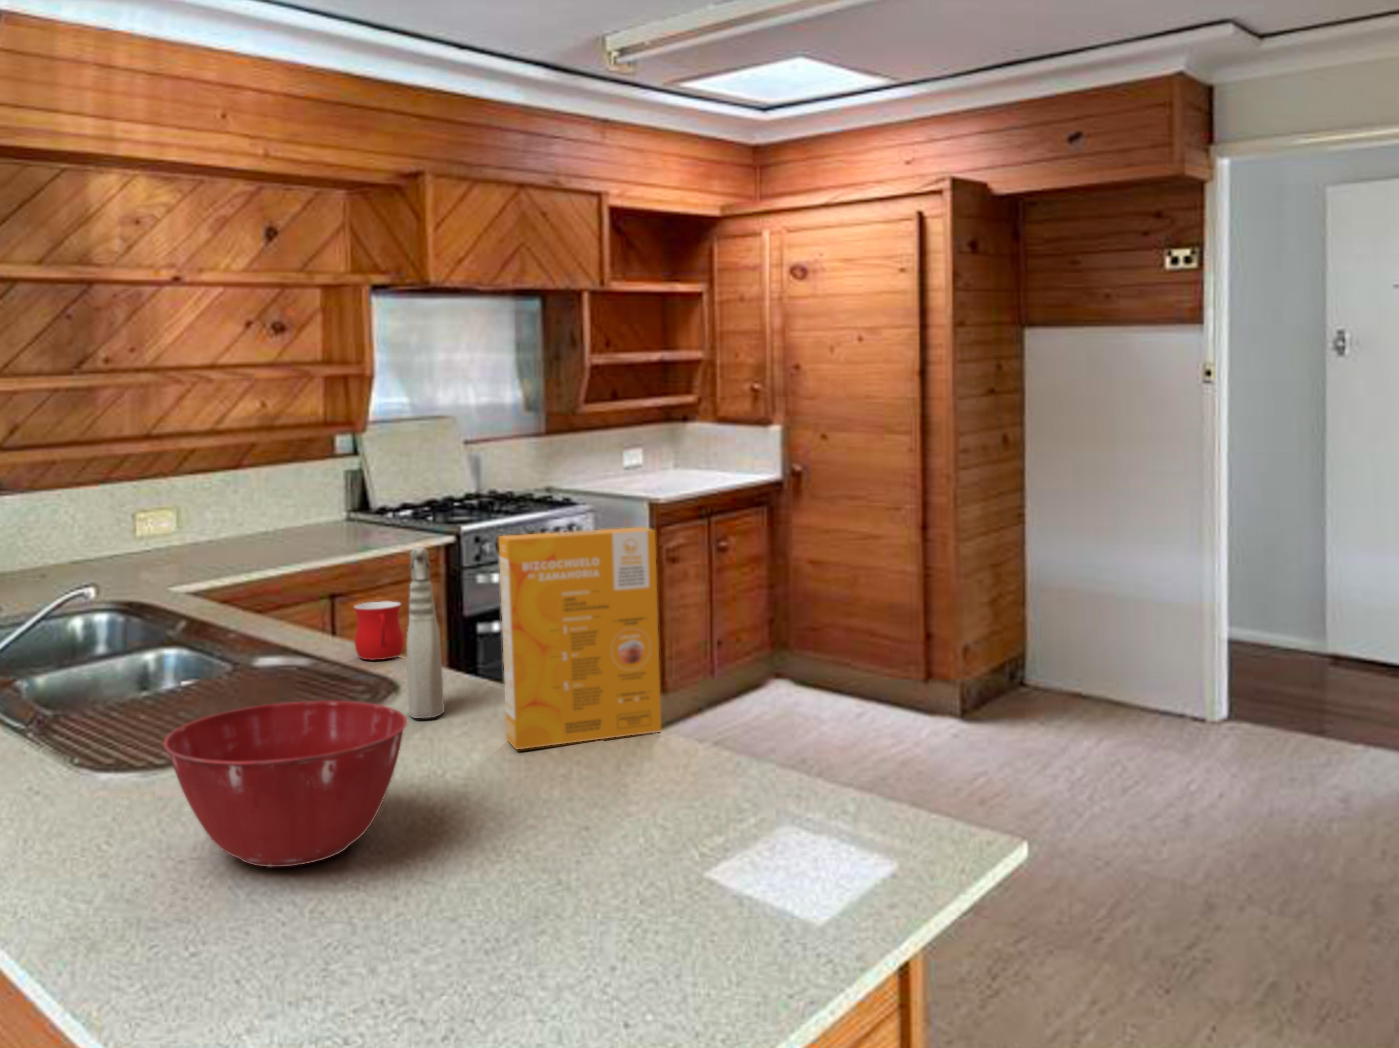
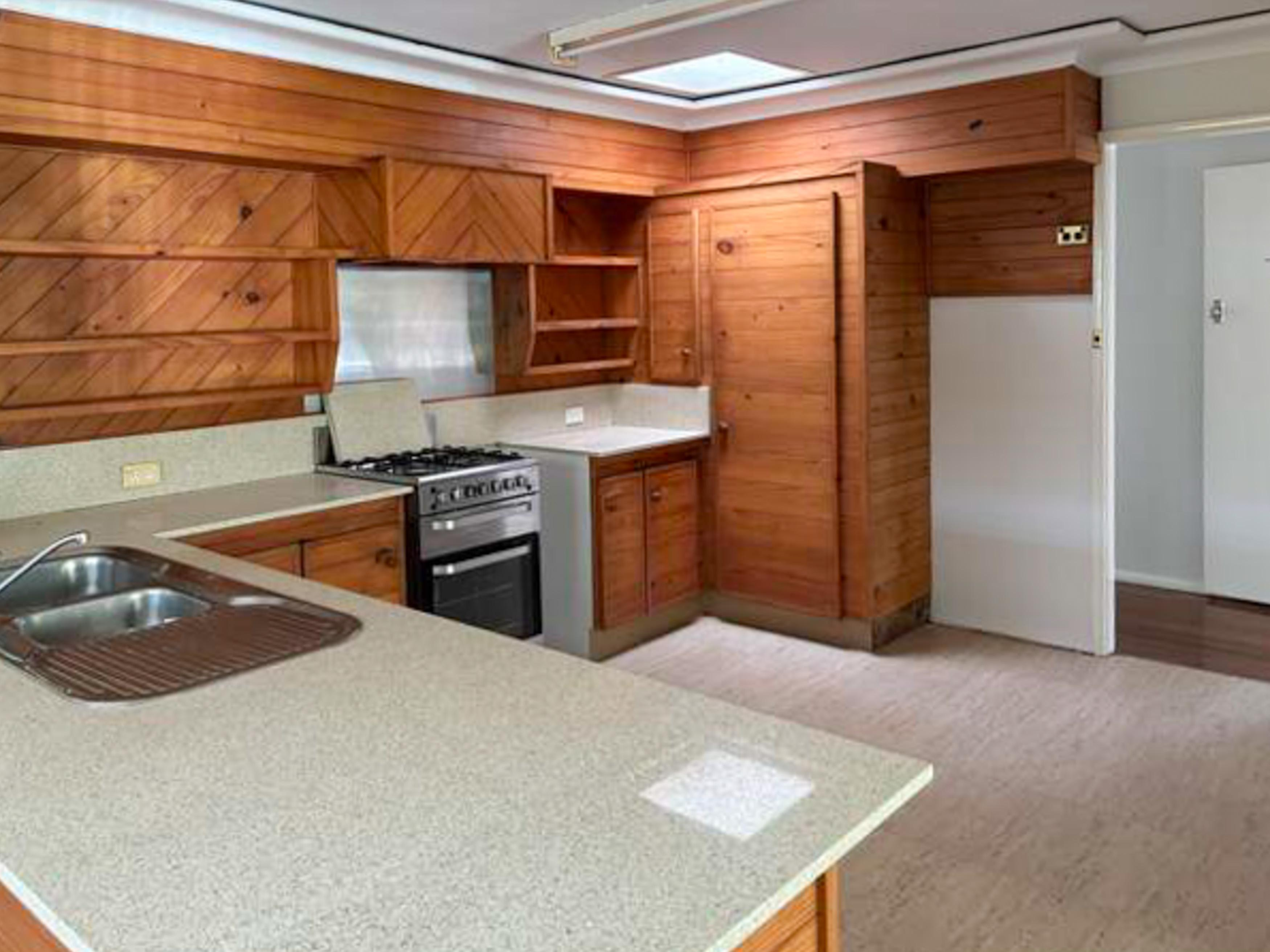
- mug [354,601,404,661]
- cereal box [498,526,662,750]
- mixing bowl [163,700,408,867]
- spray bottle [406,547,445,719]
